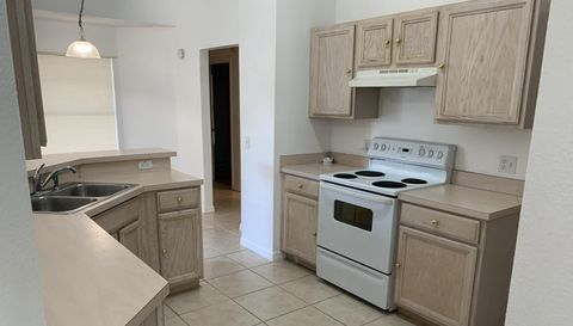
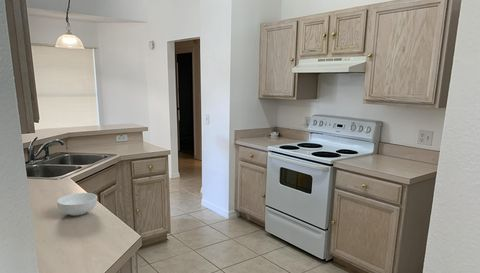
+ cereal bowl [56,192,98,217]
